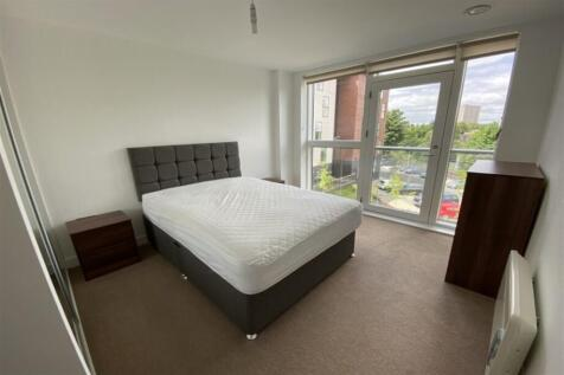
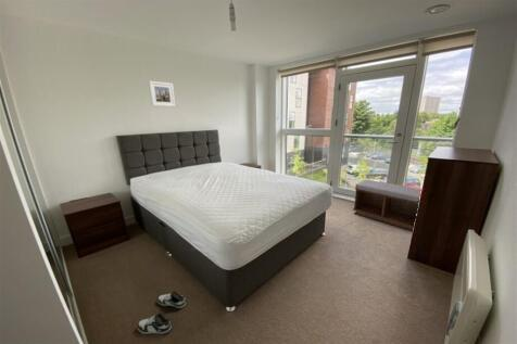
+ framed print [148,80,176,107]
+ bench [352,179,423,231]
+ shoe [136,290,187,335]
